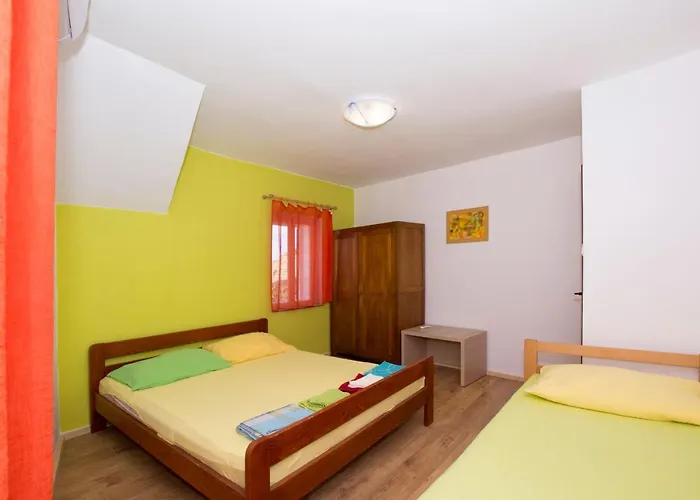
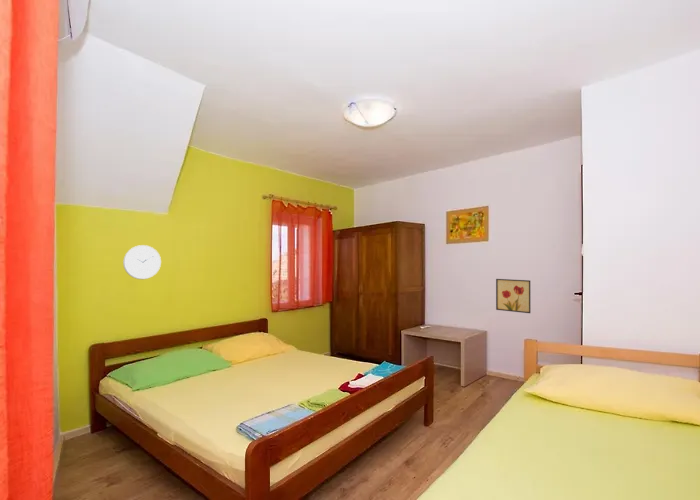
+ wall art [495,278,532,314]
+ wall clock [122,244,162,280]
